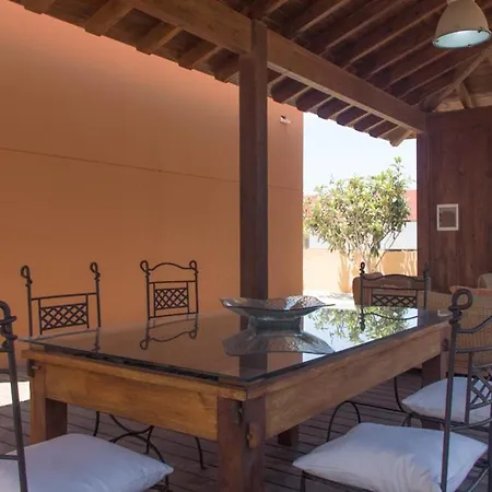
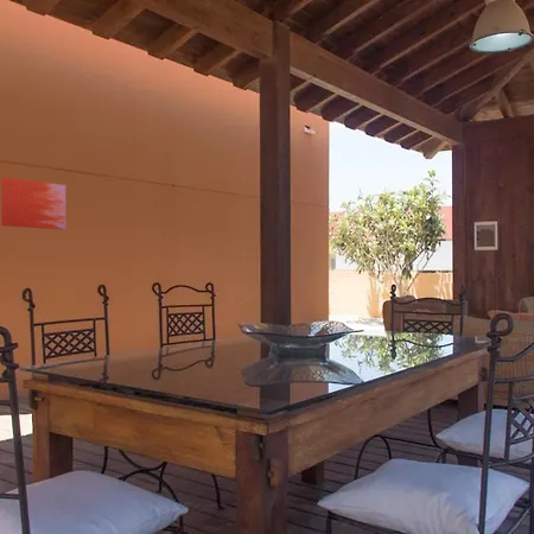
+ wall art [0,176,68,231]
